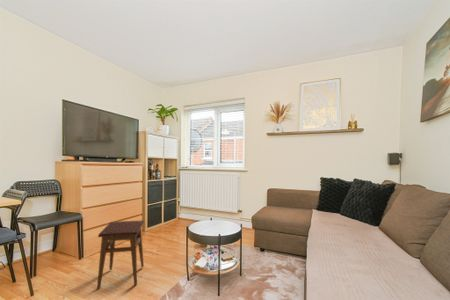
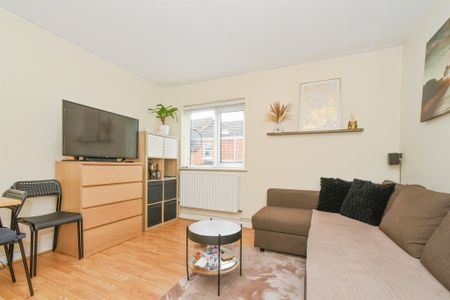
- stool [96,220,145,290]
